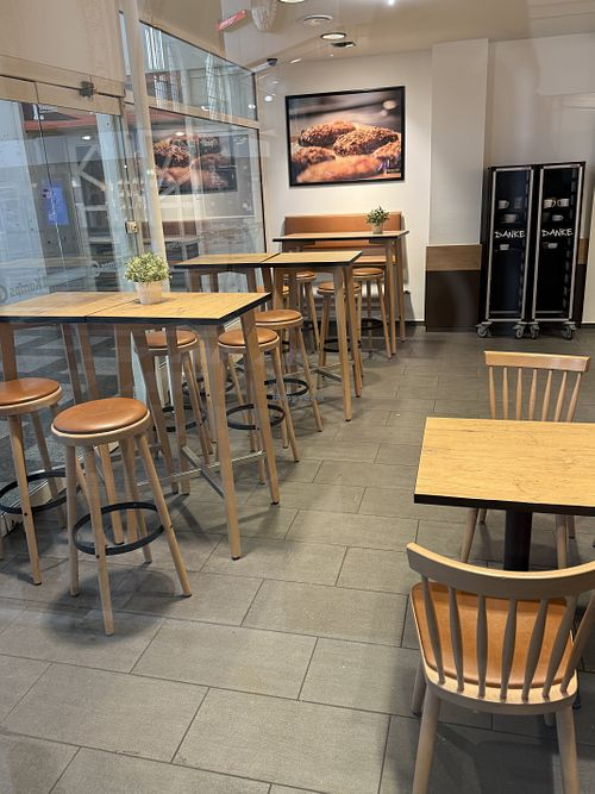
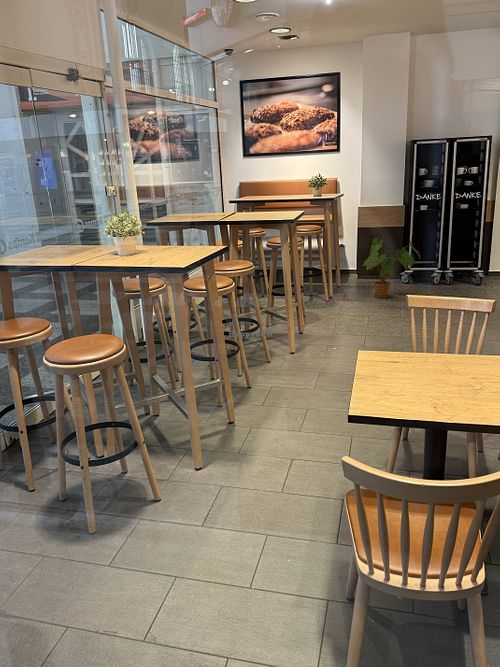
+ house plant [363,237,421,299]
